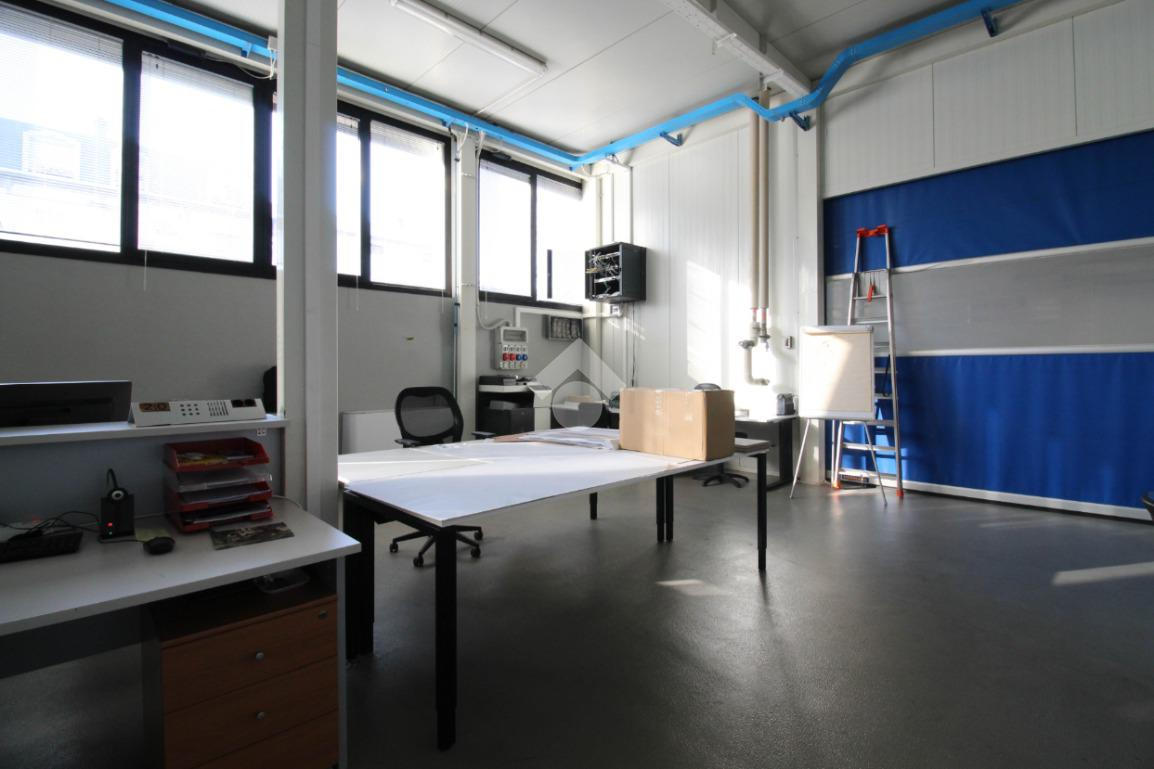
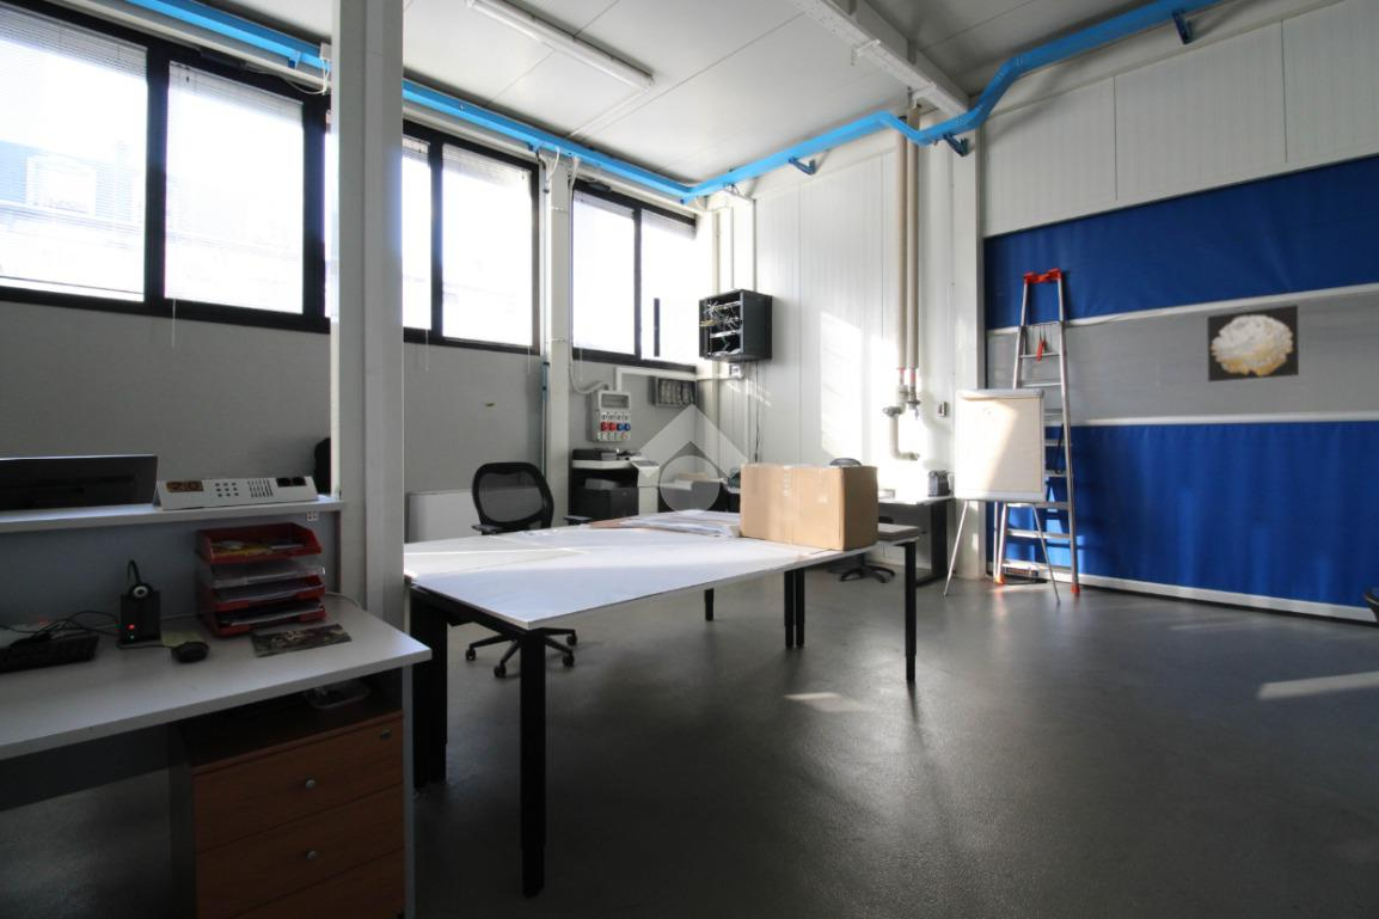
+ wall art [1206,304,1300,384]
